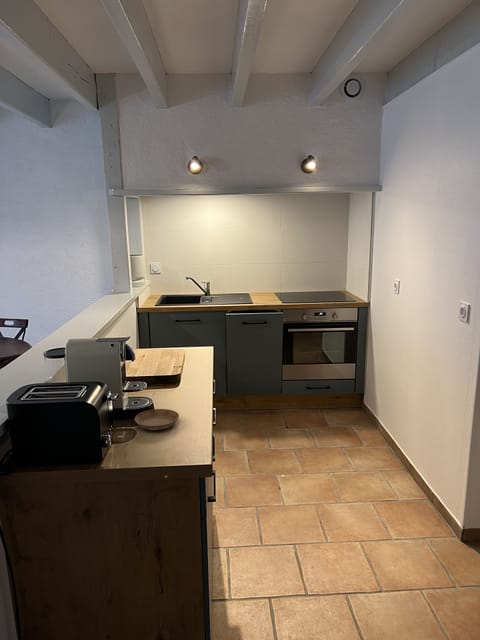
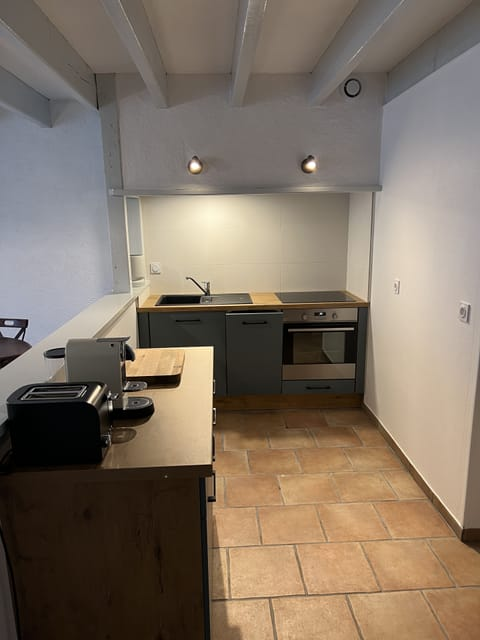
- saucer [134,408,180,431]
